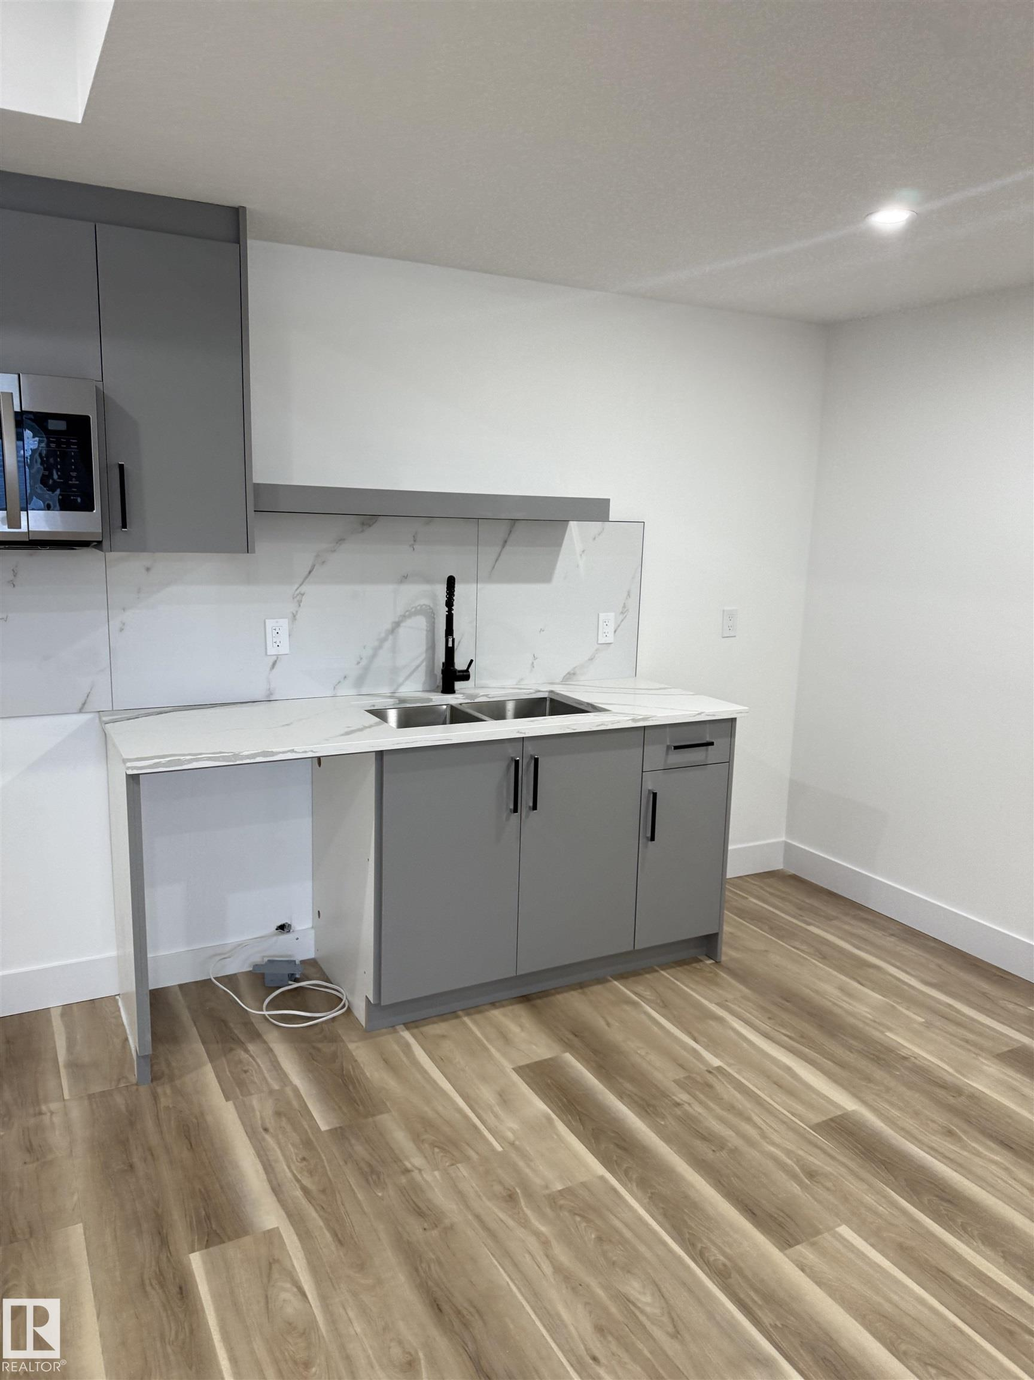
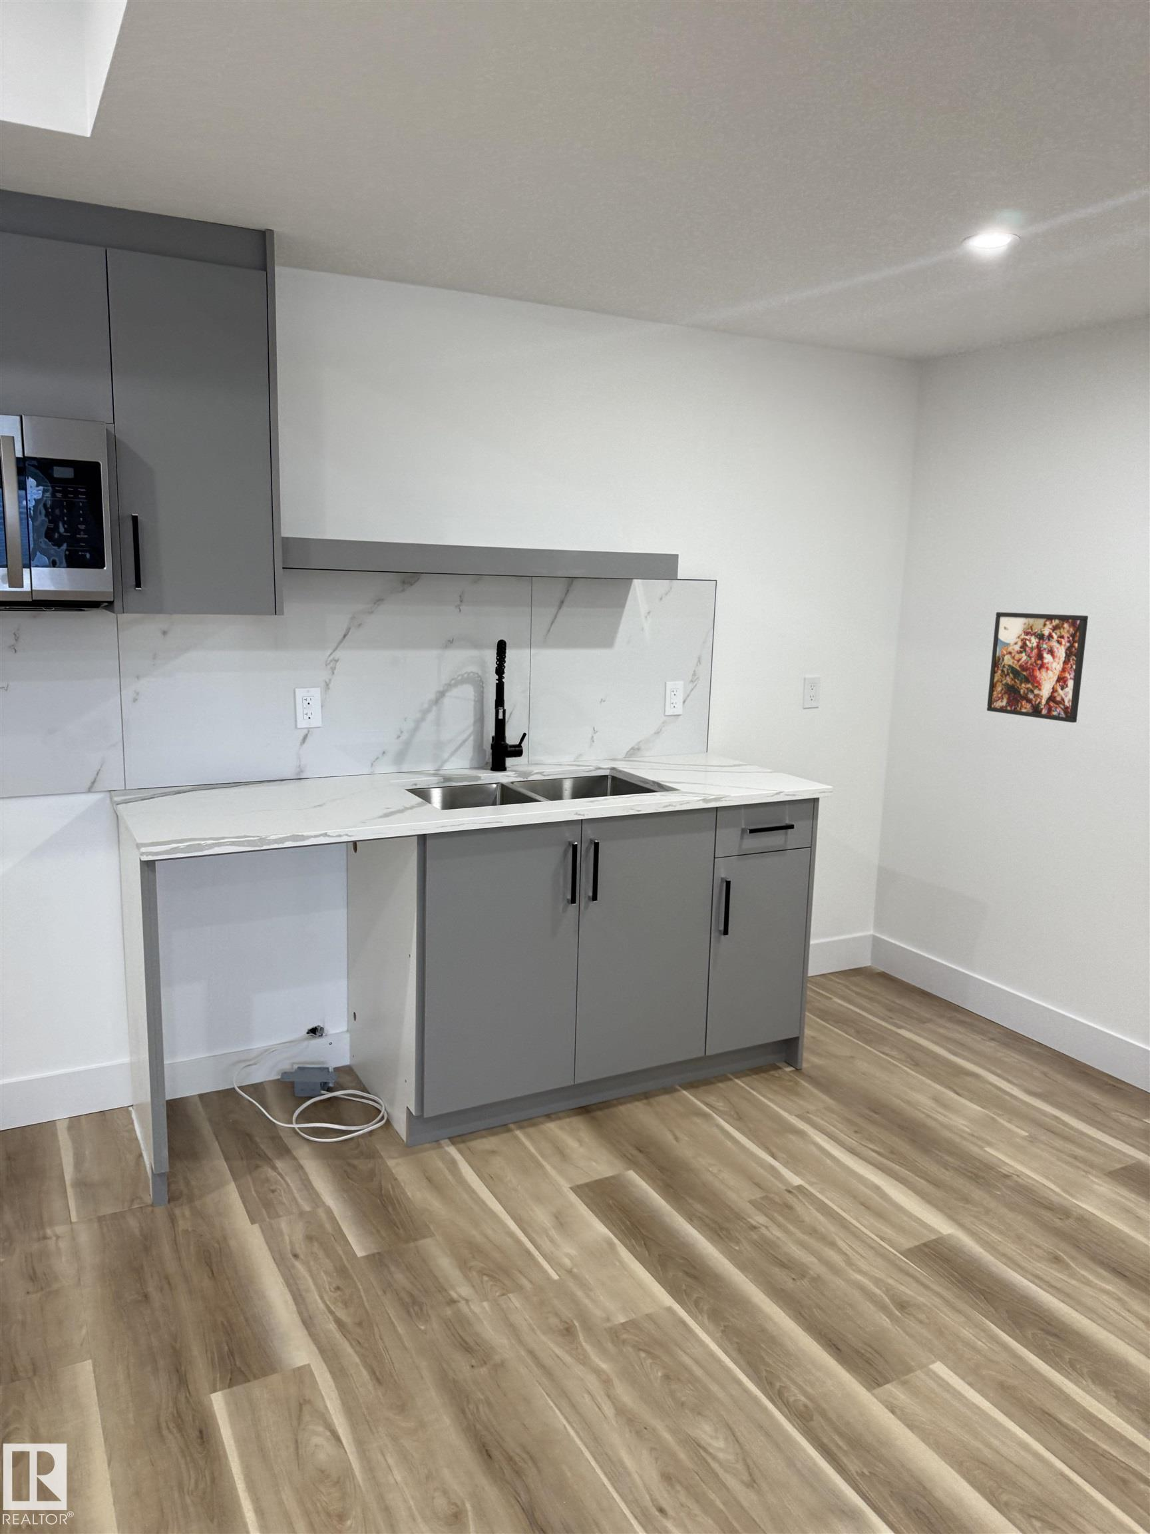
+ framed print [986,611,1088,724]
